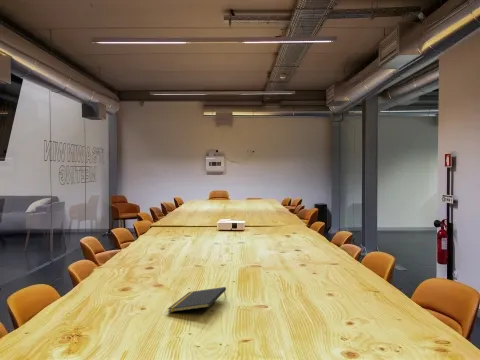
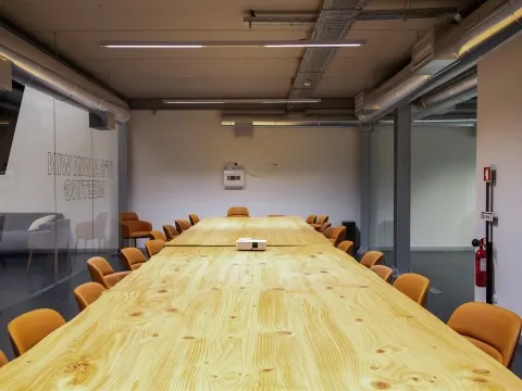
- notepad [167,286,227,313]
